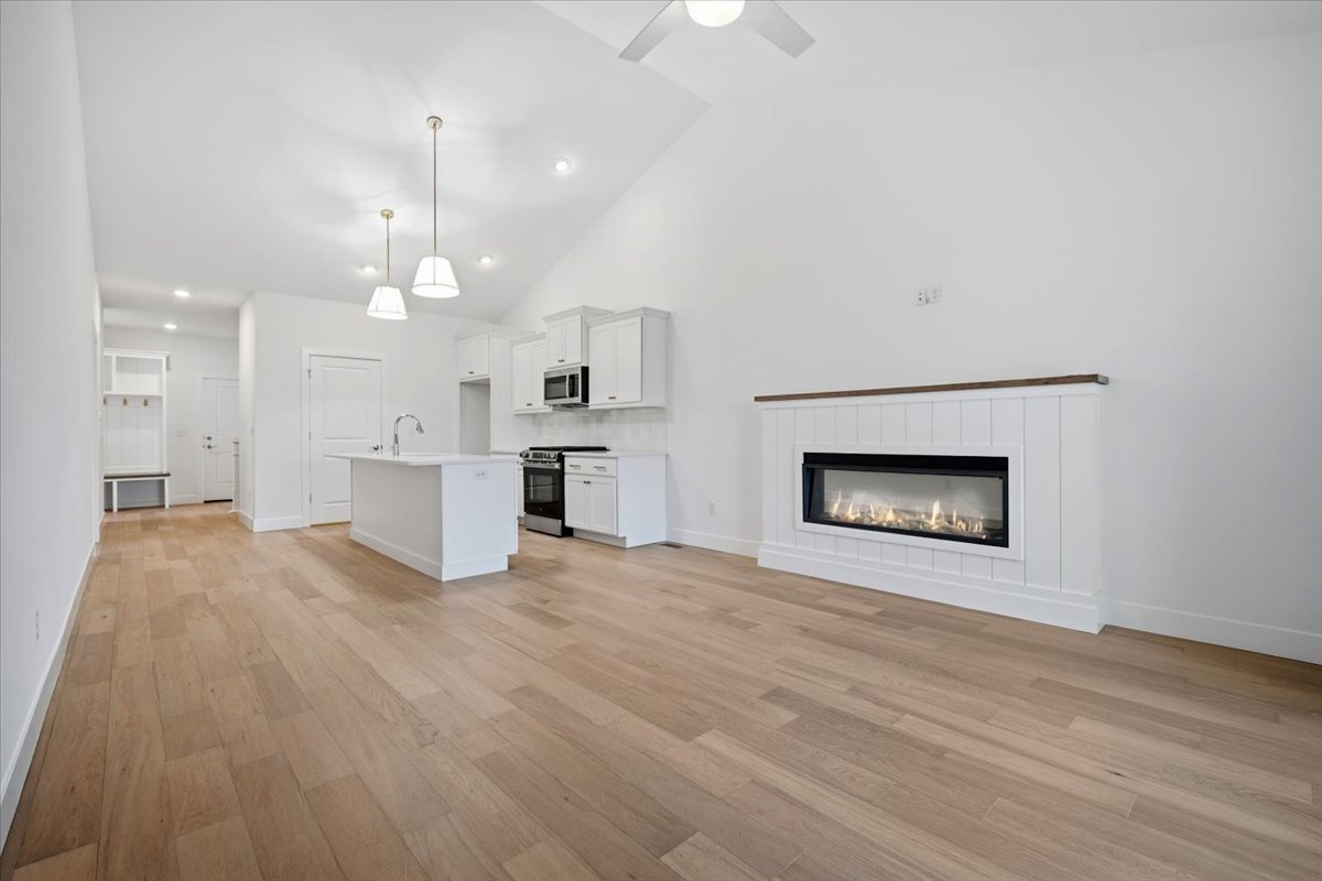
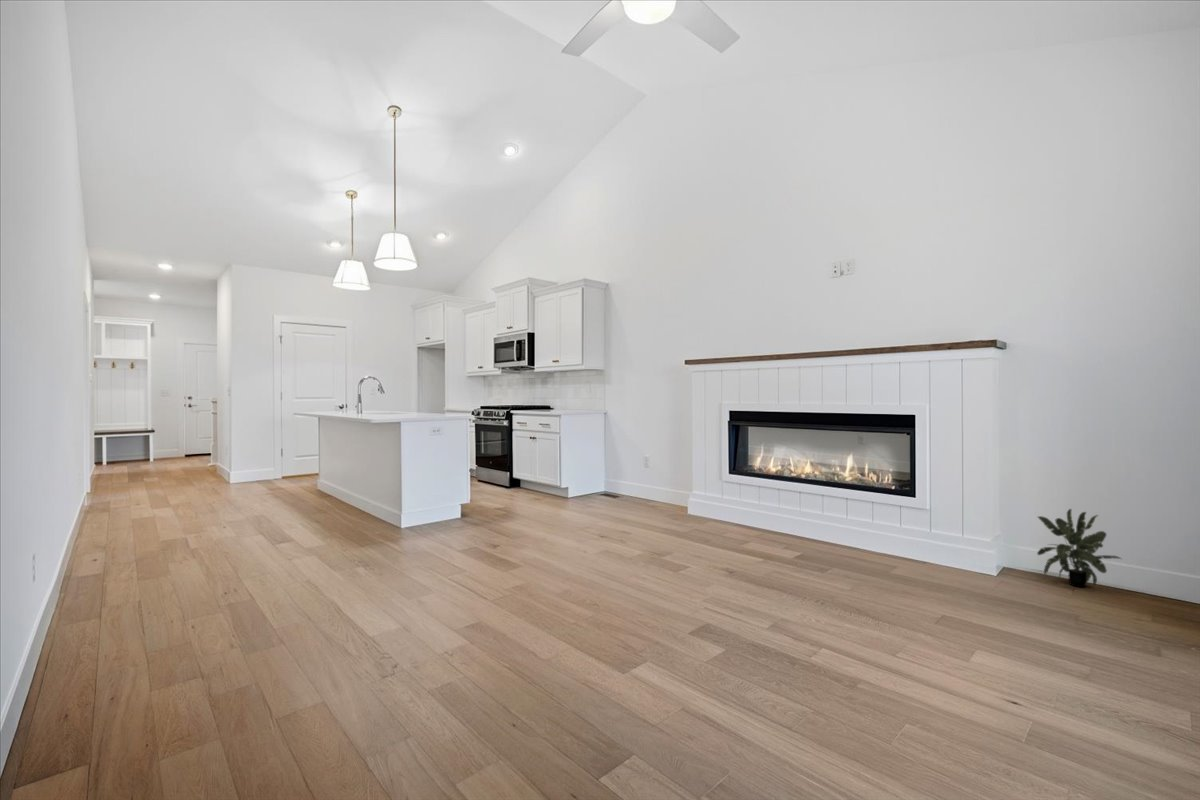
+ potted plant [1036,508,1122,588]
